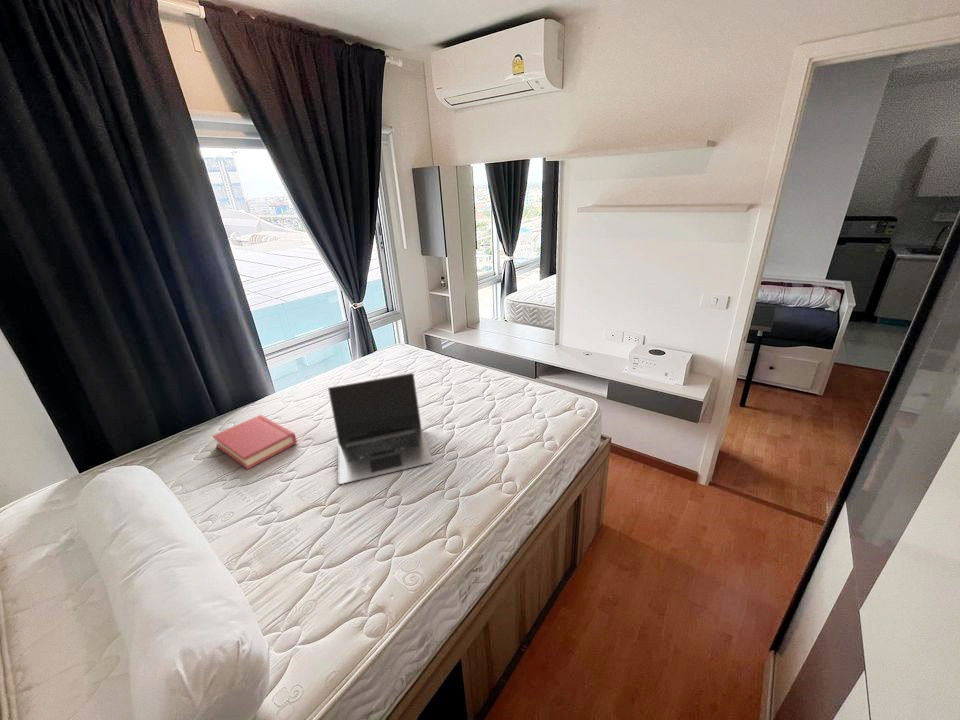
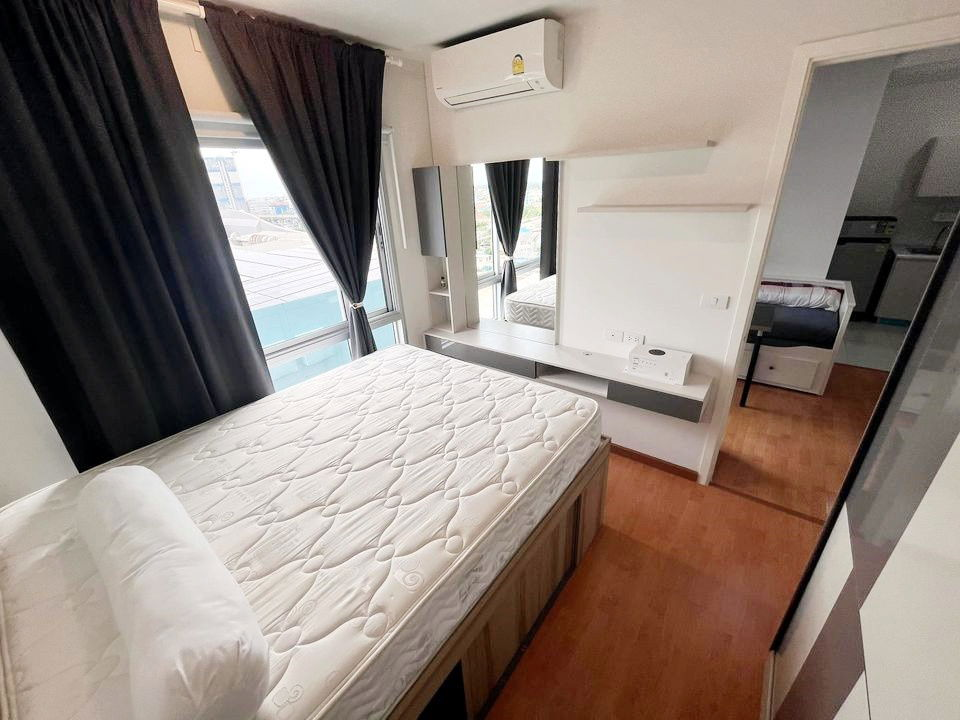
- laptop [327,372,434,485]
- hardback book [212,414,298,470]
